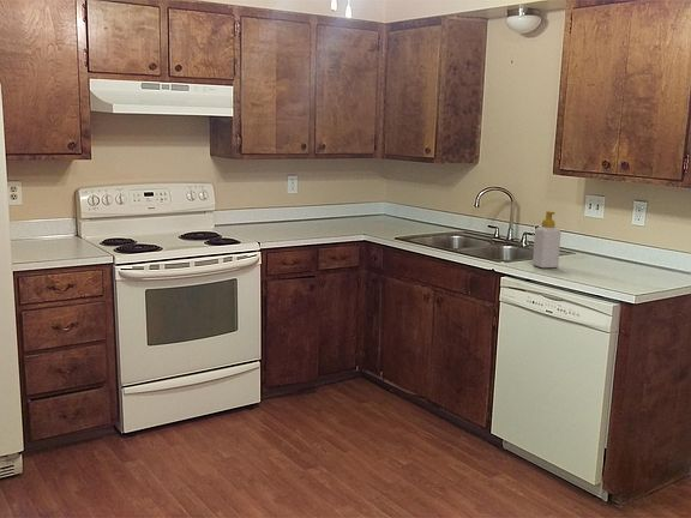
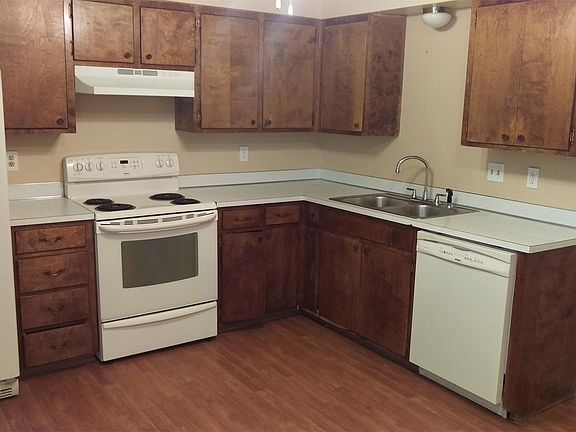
- soap bottle [531,210,561,269]
